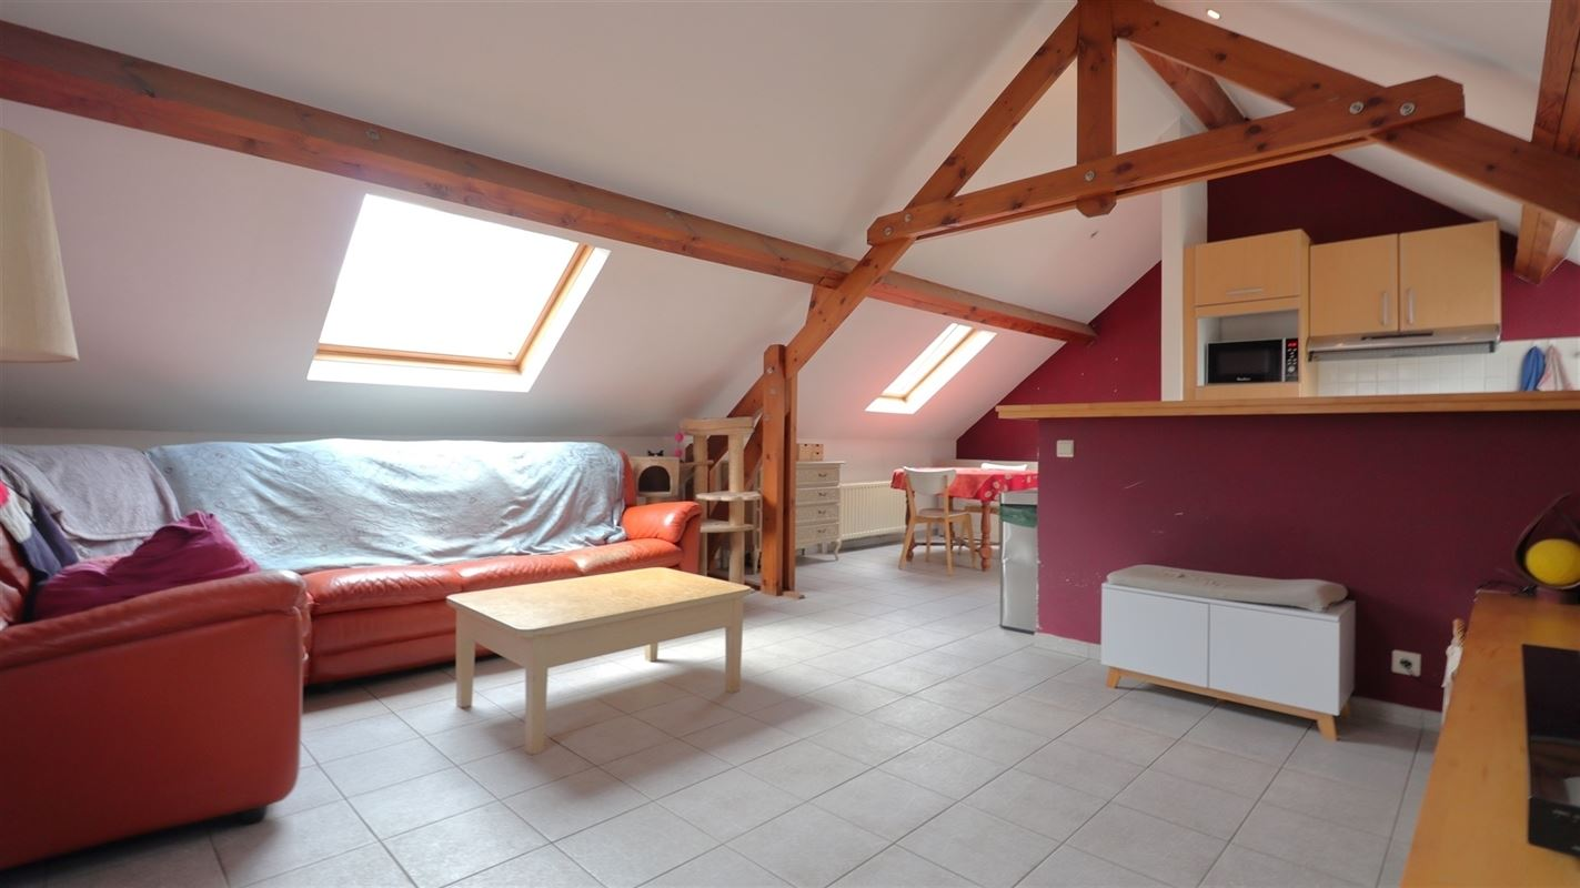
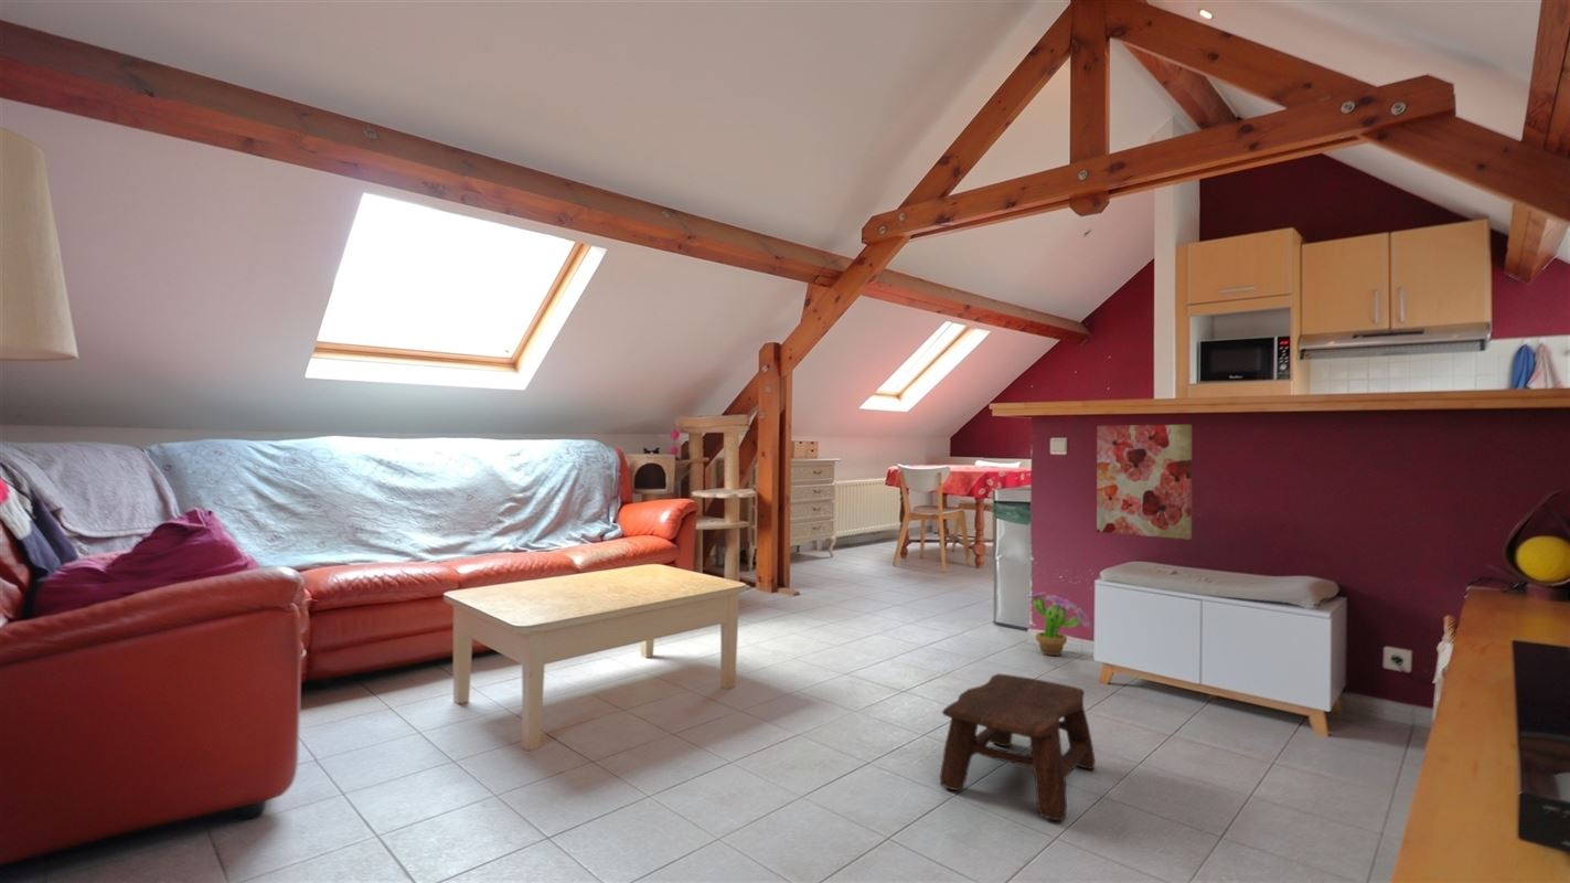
+ wall art [1096,424,1193,541]
+ stool [939,672,1096,821]
+ decorative plant [1025,591,1092,657]
